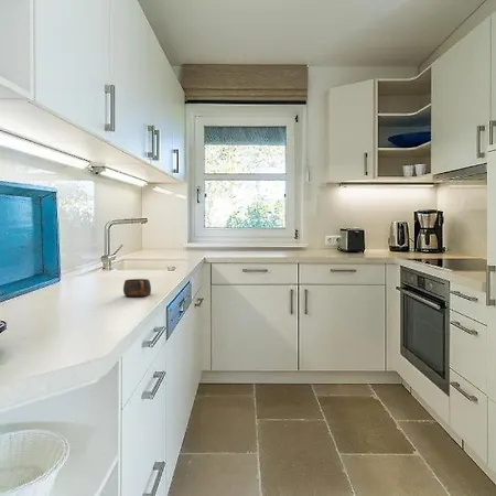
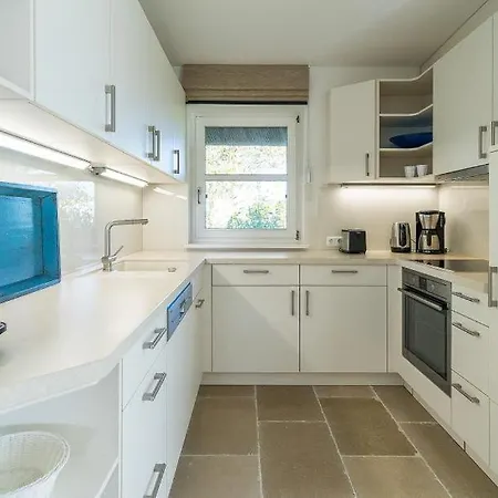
- cup [122,278,152,298]
